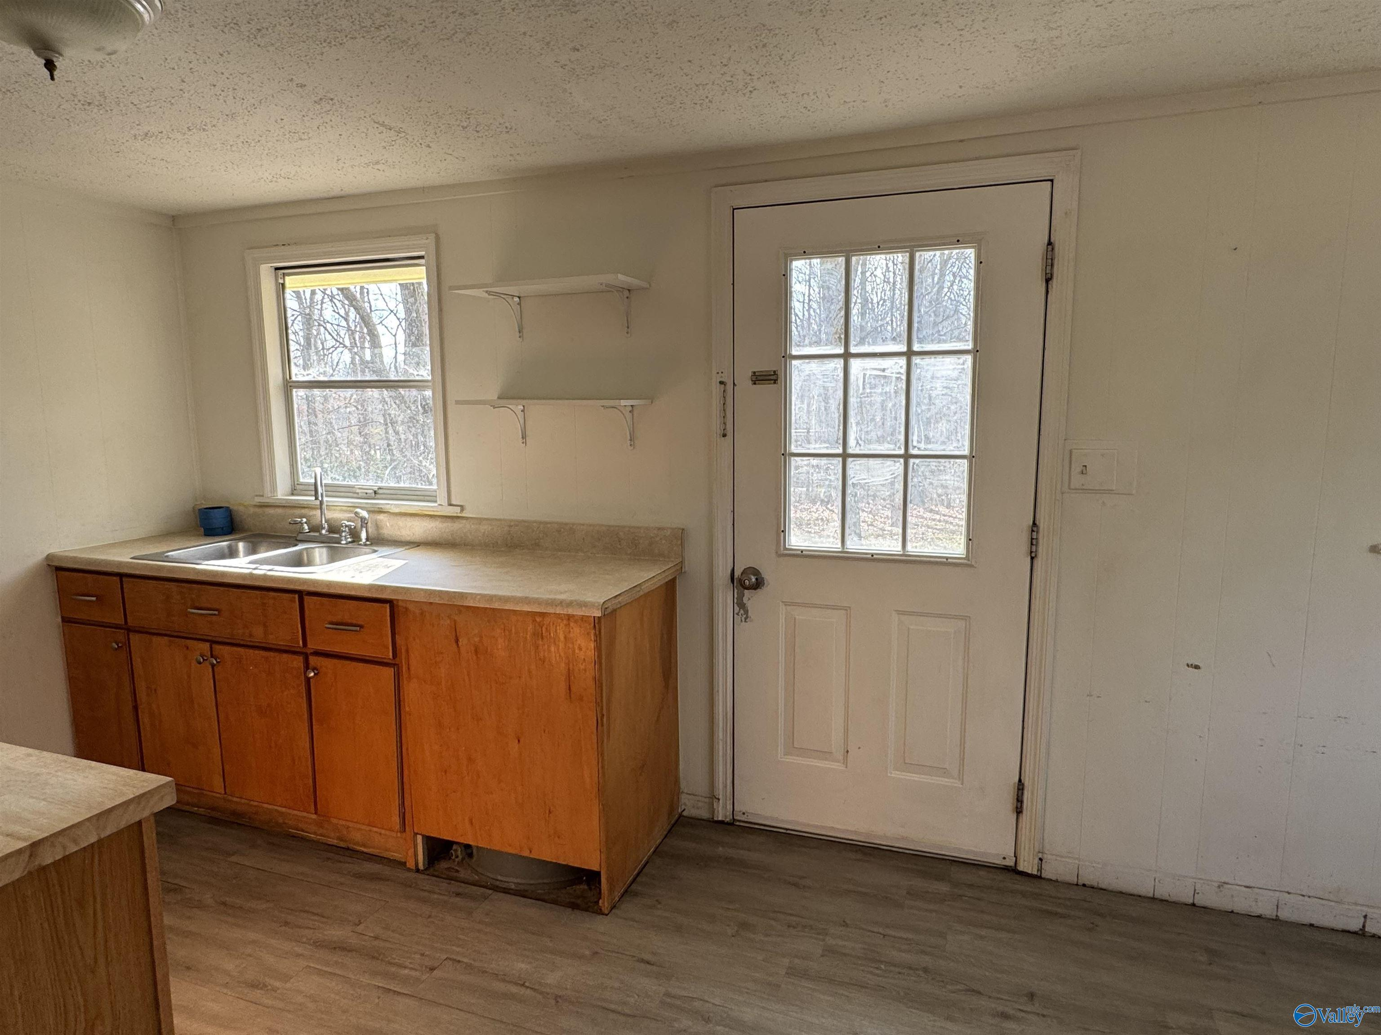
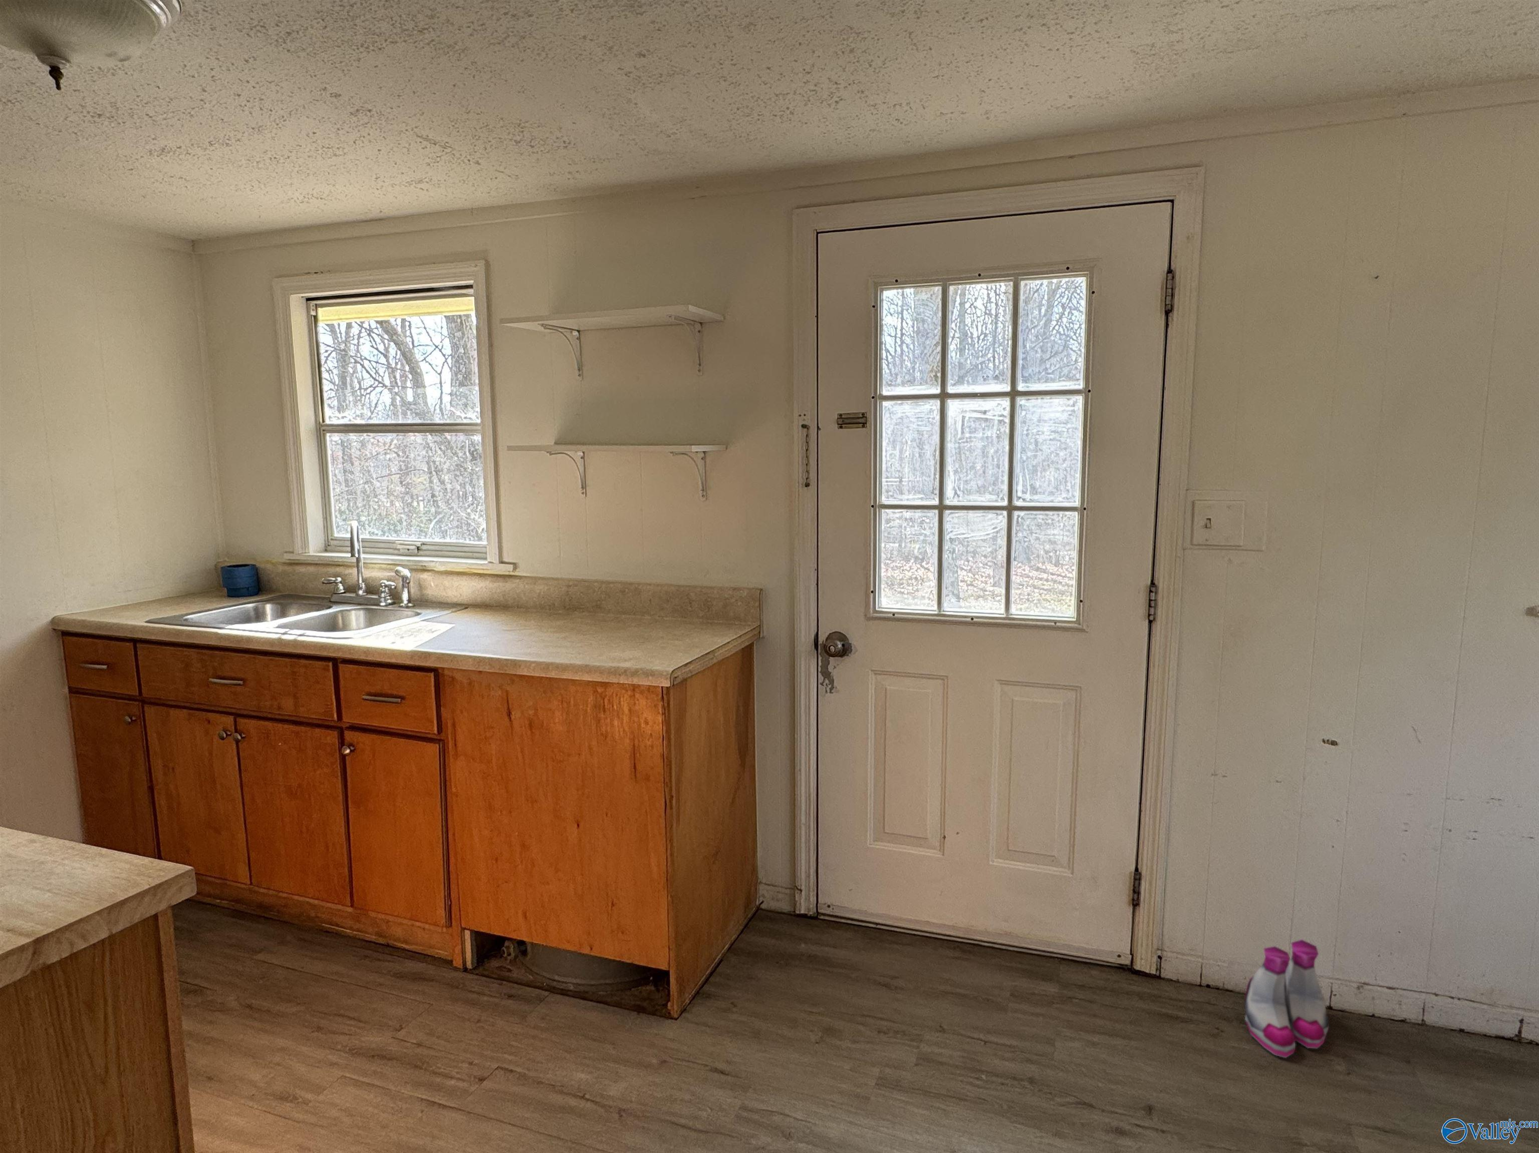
+ boots [1245,939,1329,1059]
